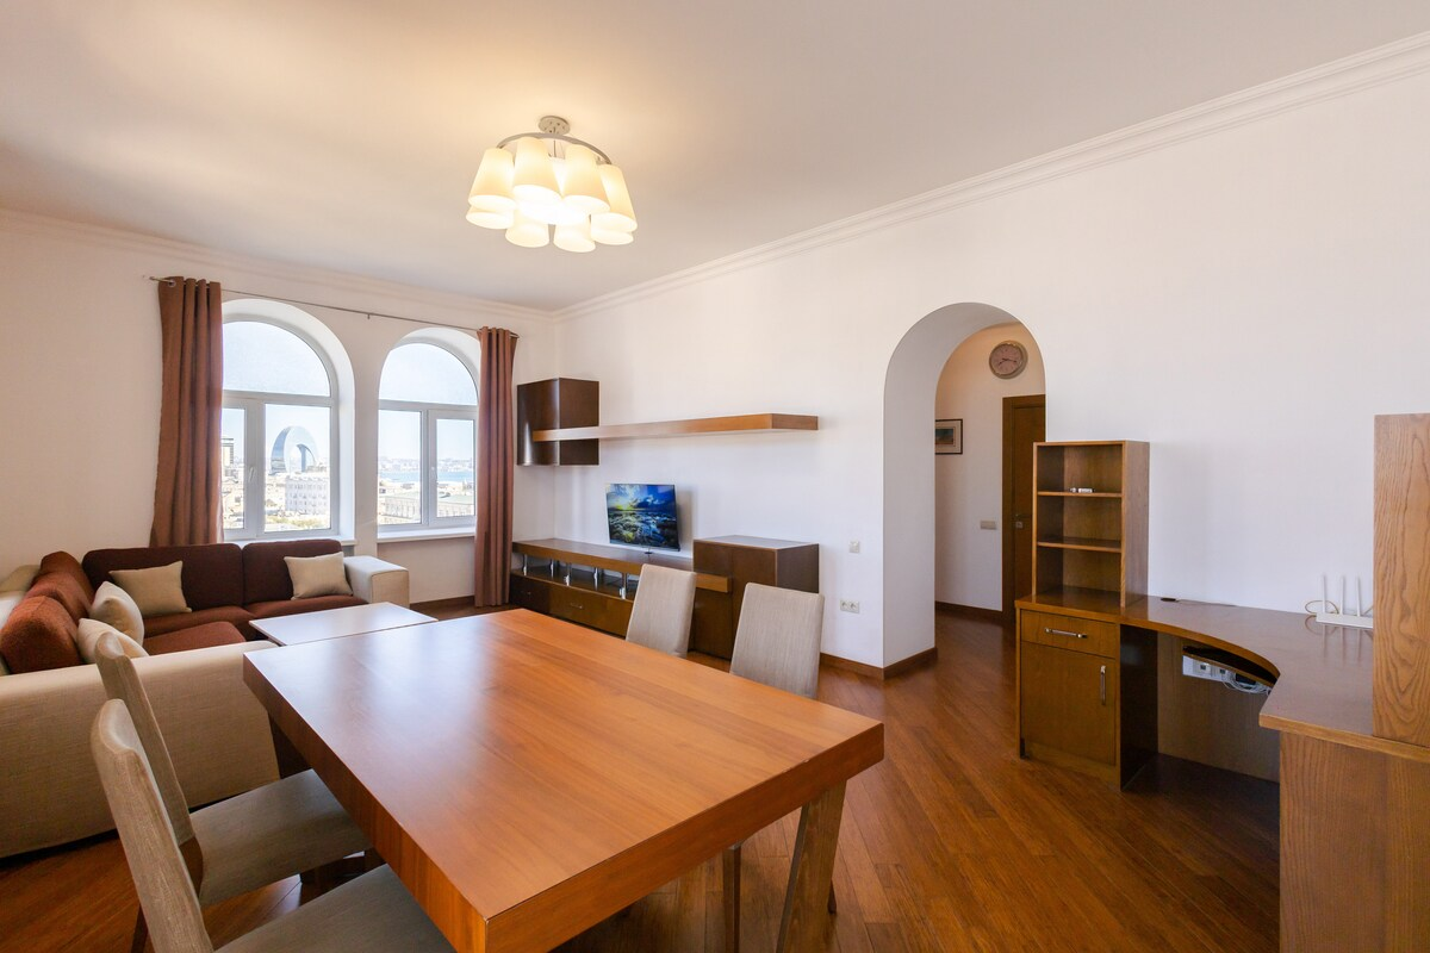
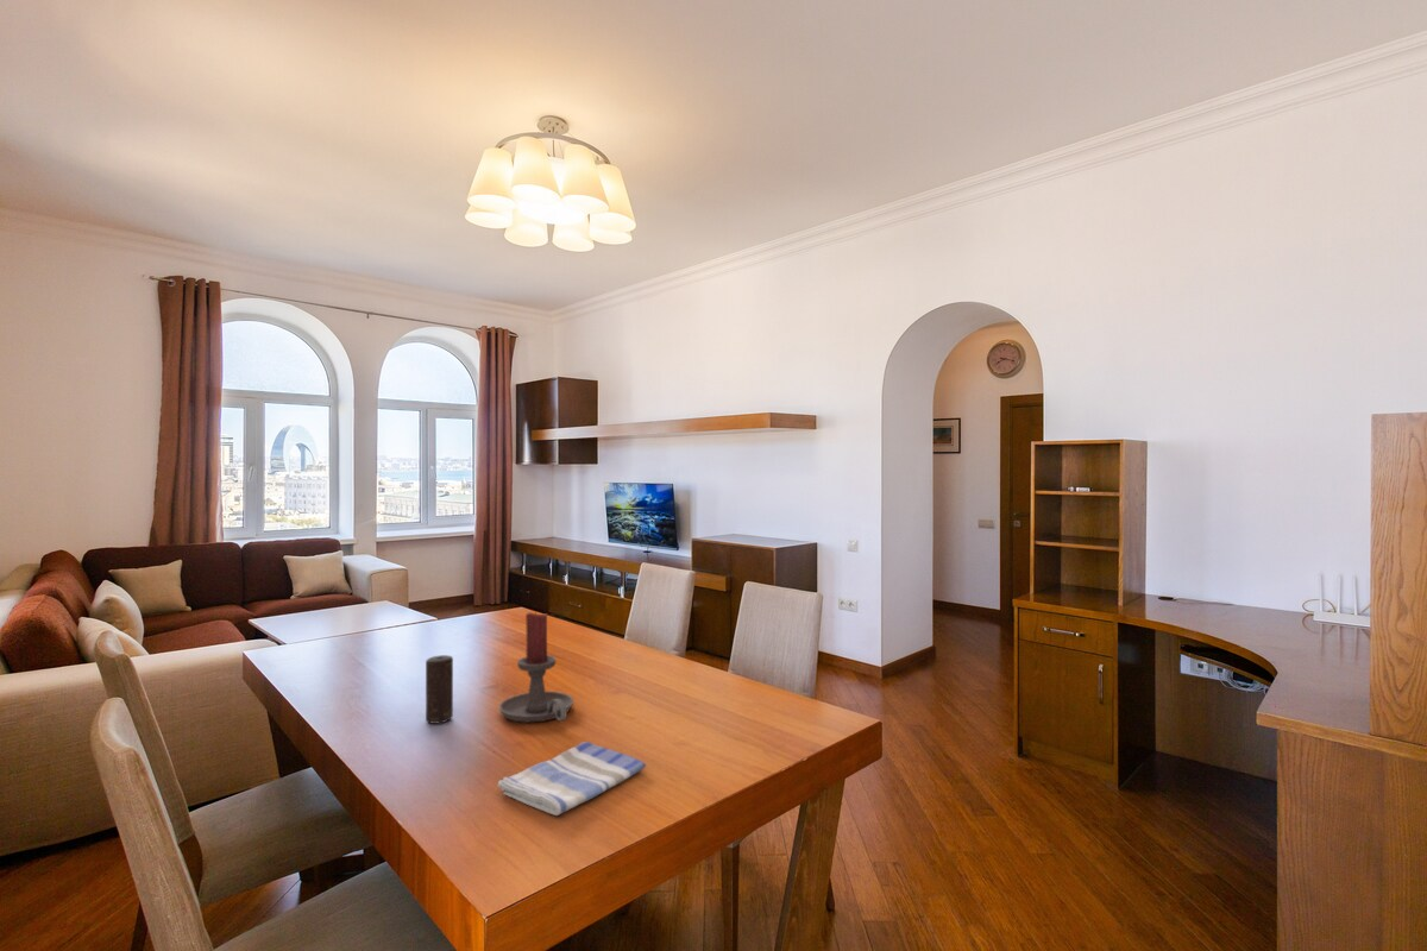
+ candle [425,654,454,725]
+ candle holder [498,611,574,723]
+ dish towel [496,741,647,817]
